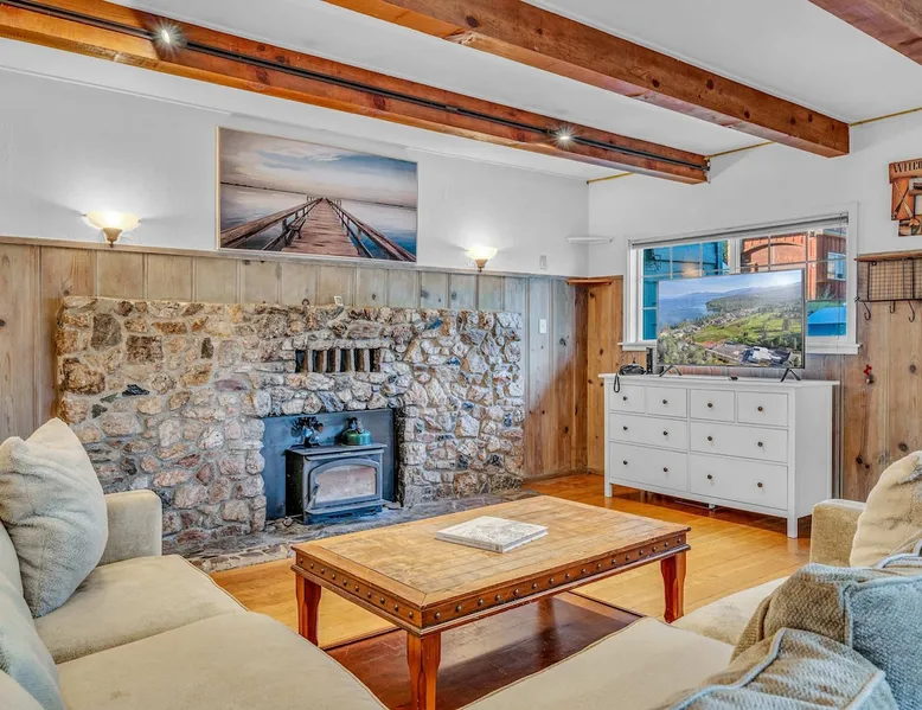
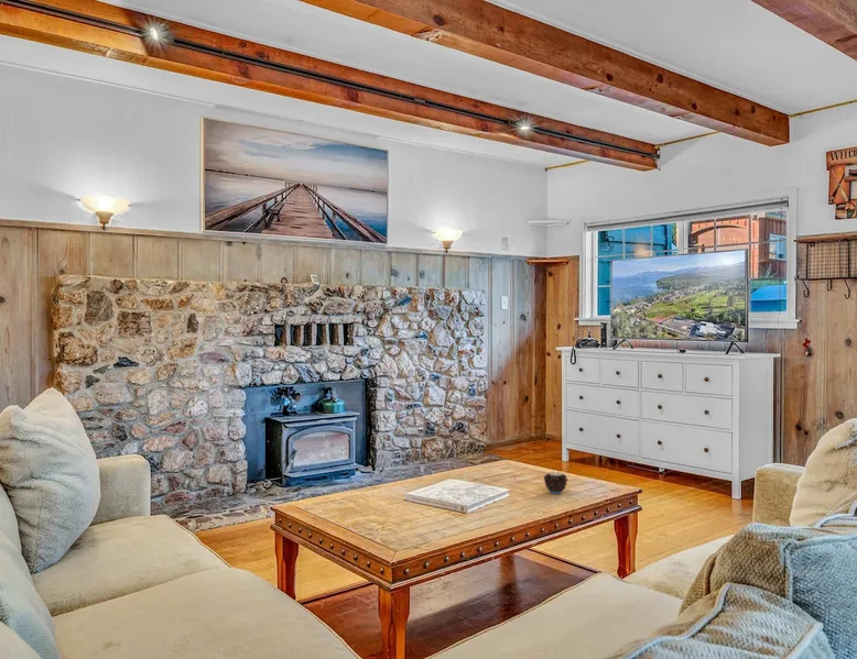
+ candle [543,470,569,494]
